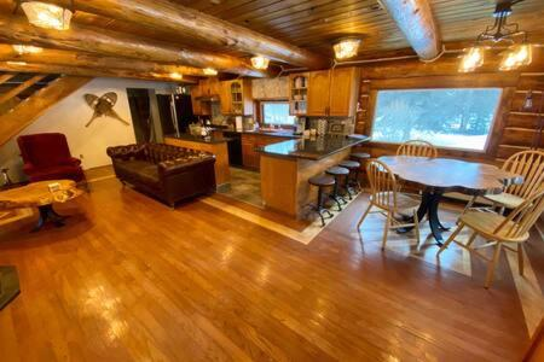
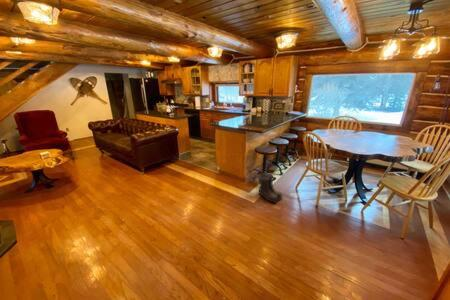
+ boots [257,172,284,204]
